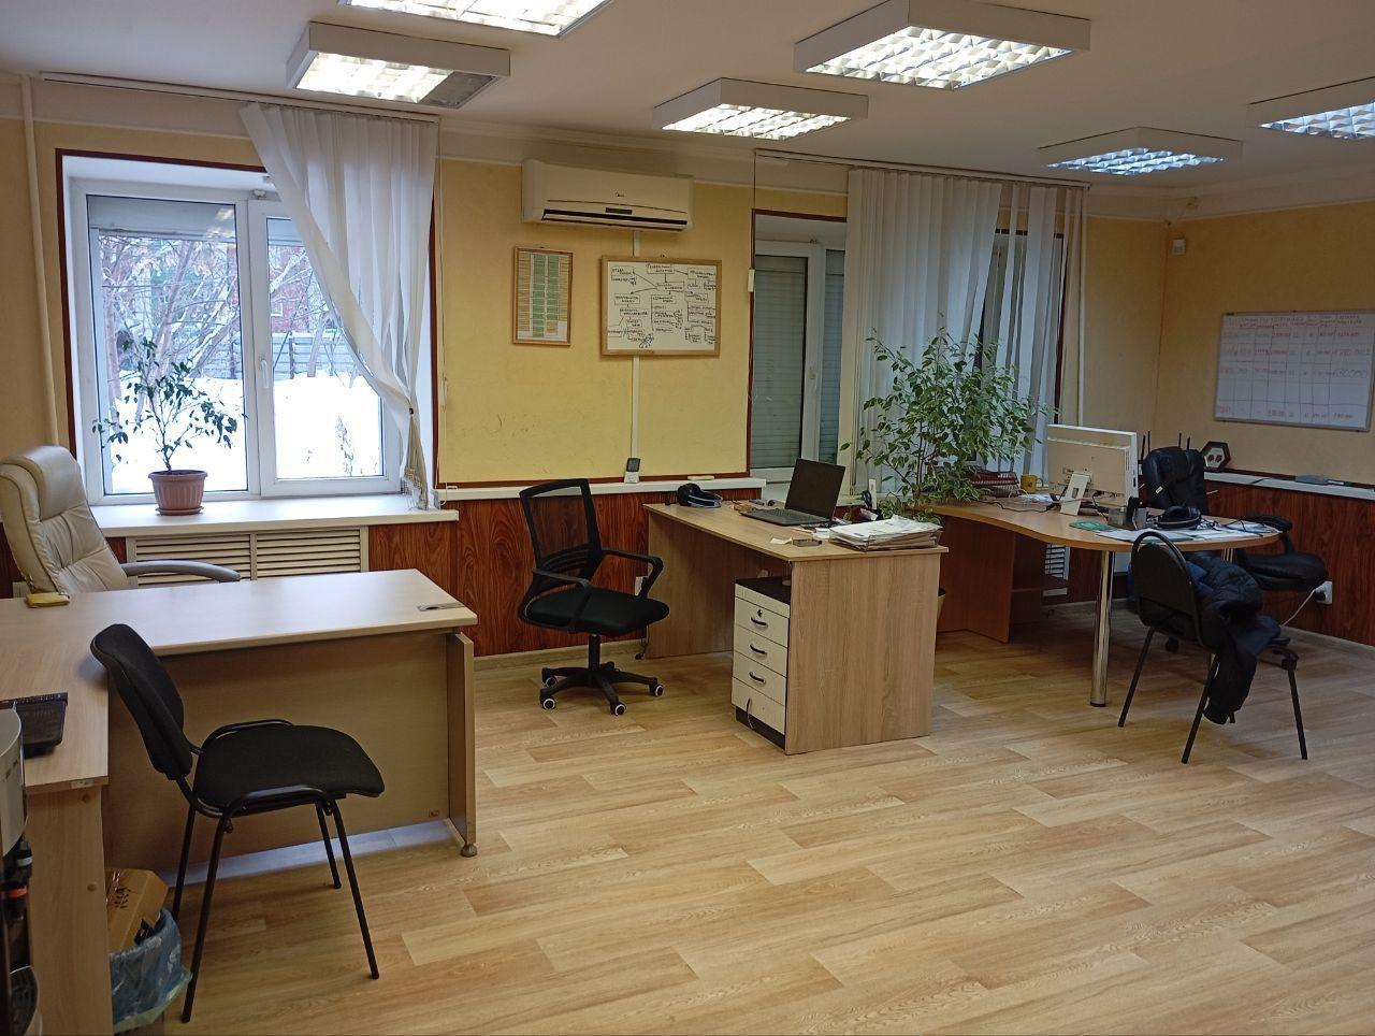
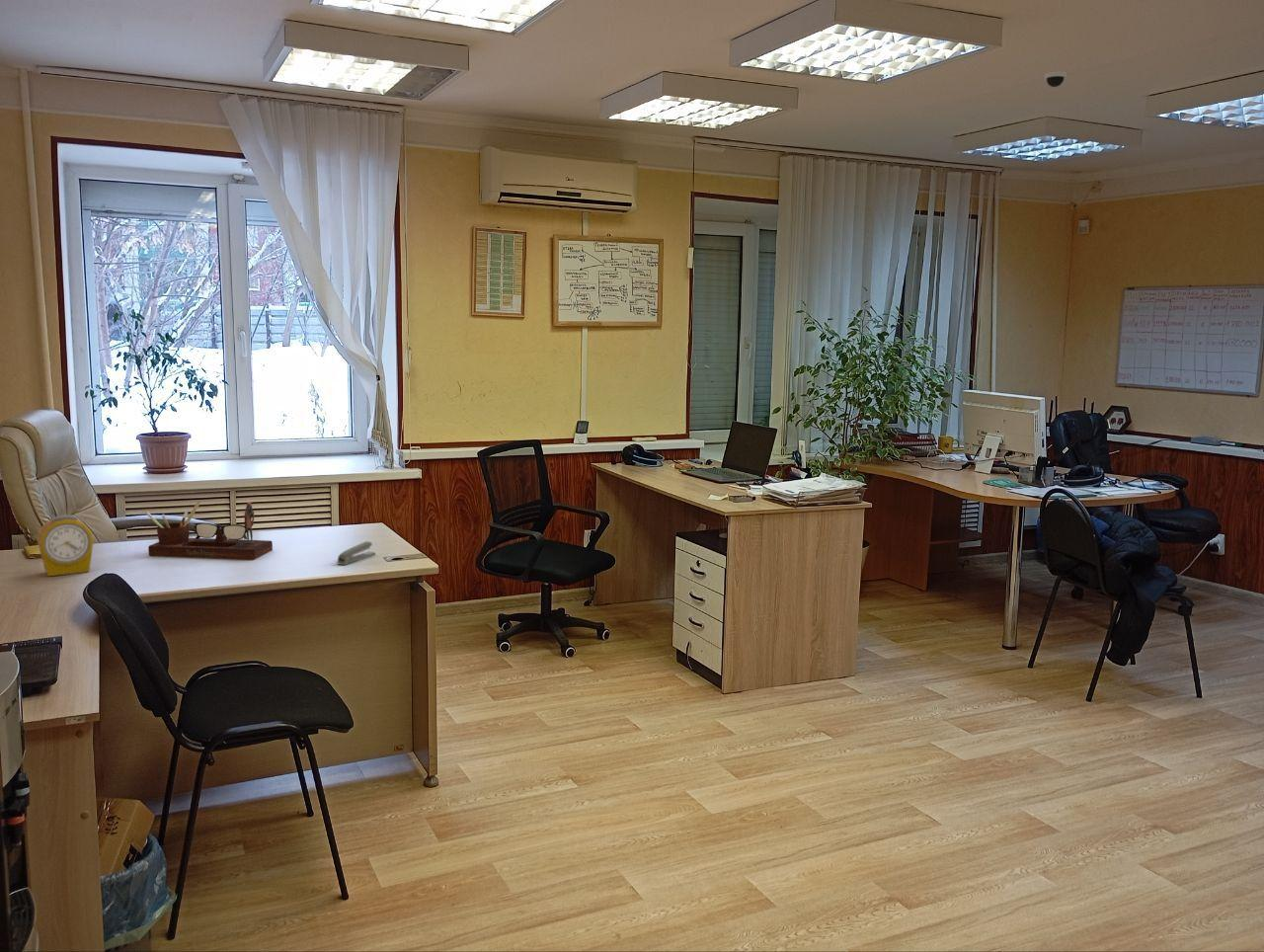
+ stapler [336,540,376,566]
+ desk organizer [145,501,274,561]
+ dome security camera [1044,70,1067,88]
+ alarm clock [37,514,95,577]
